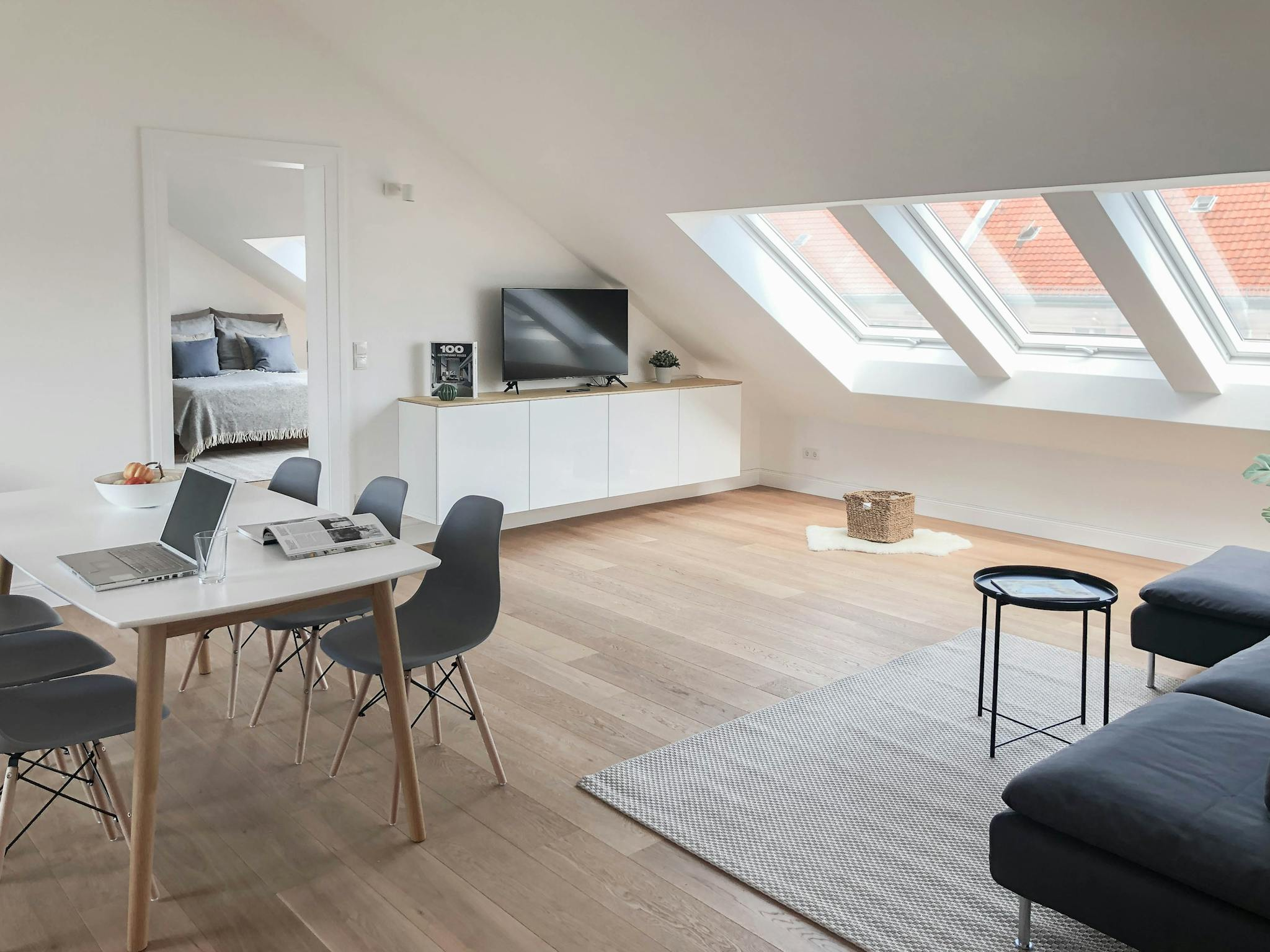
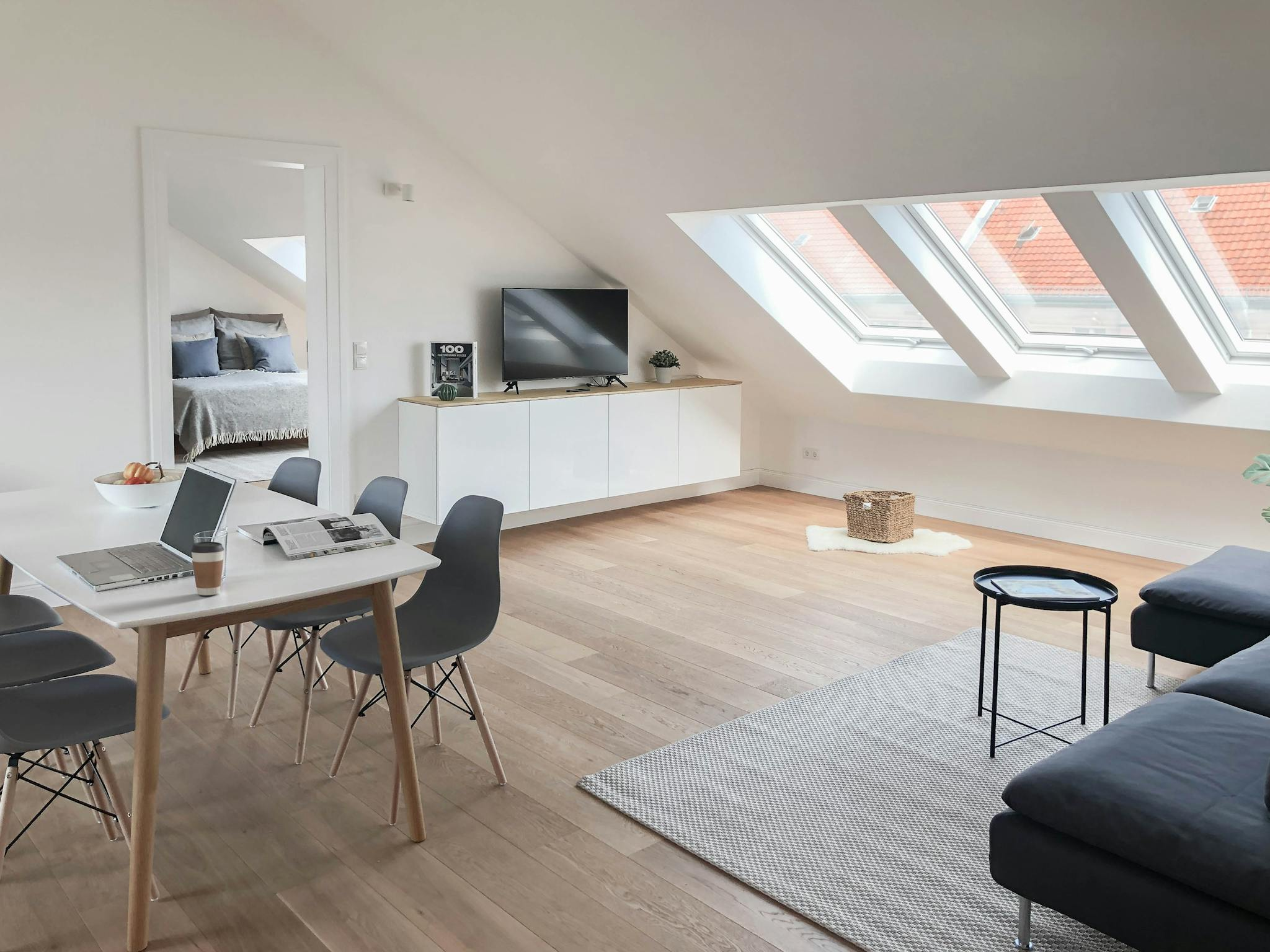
+ coffee cup [190,541,224,596]
